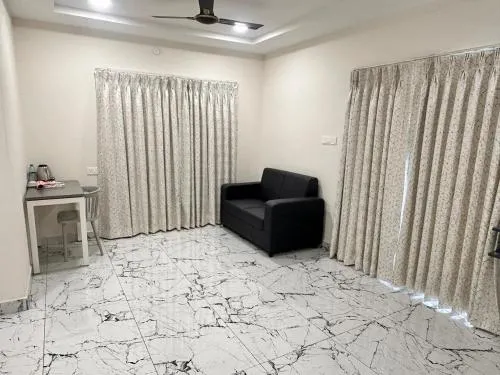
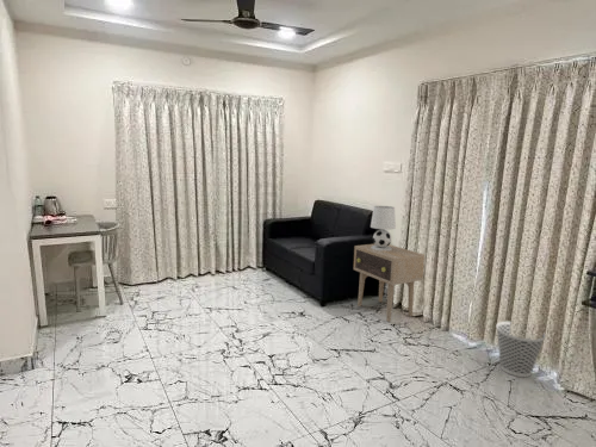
+ side table [353,243,426,323]
+ table lamp [370,205,397,252]
+ wastebasket [495,321,547,378]
